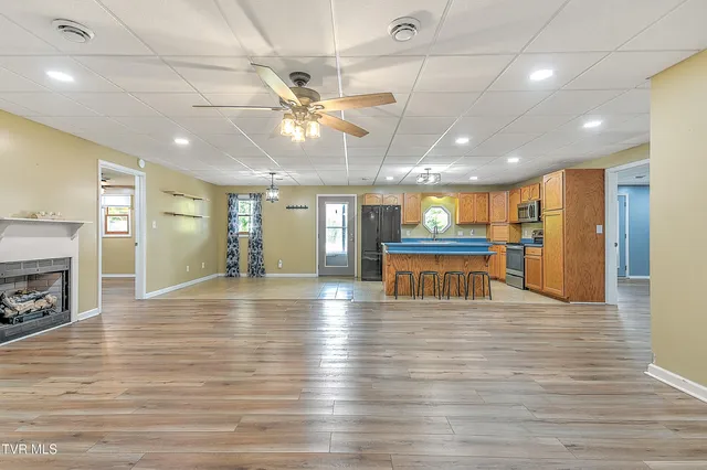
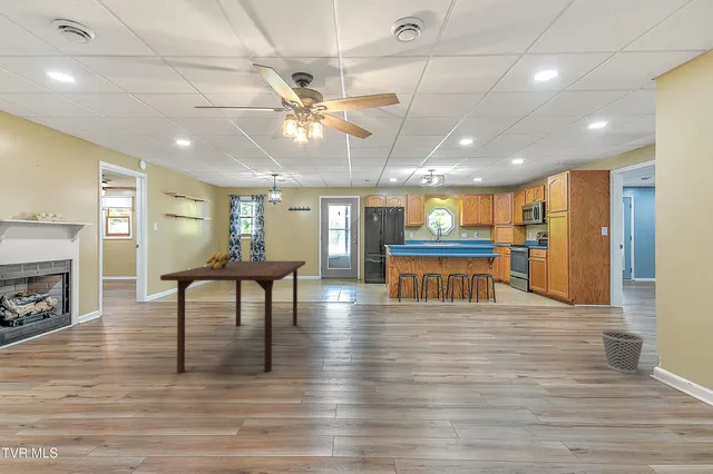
+ dining table [159,260,306,374]
+ wastebasket [599,329,645,374]
+ banana bunch [206,250,231,269]
